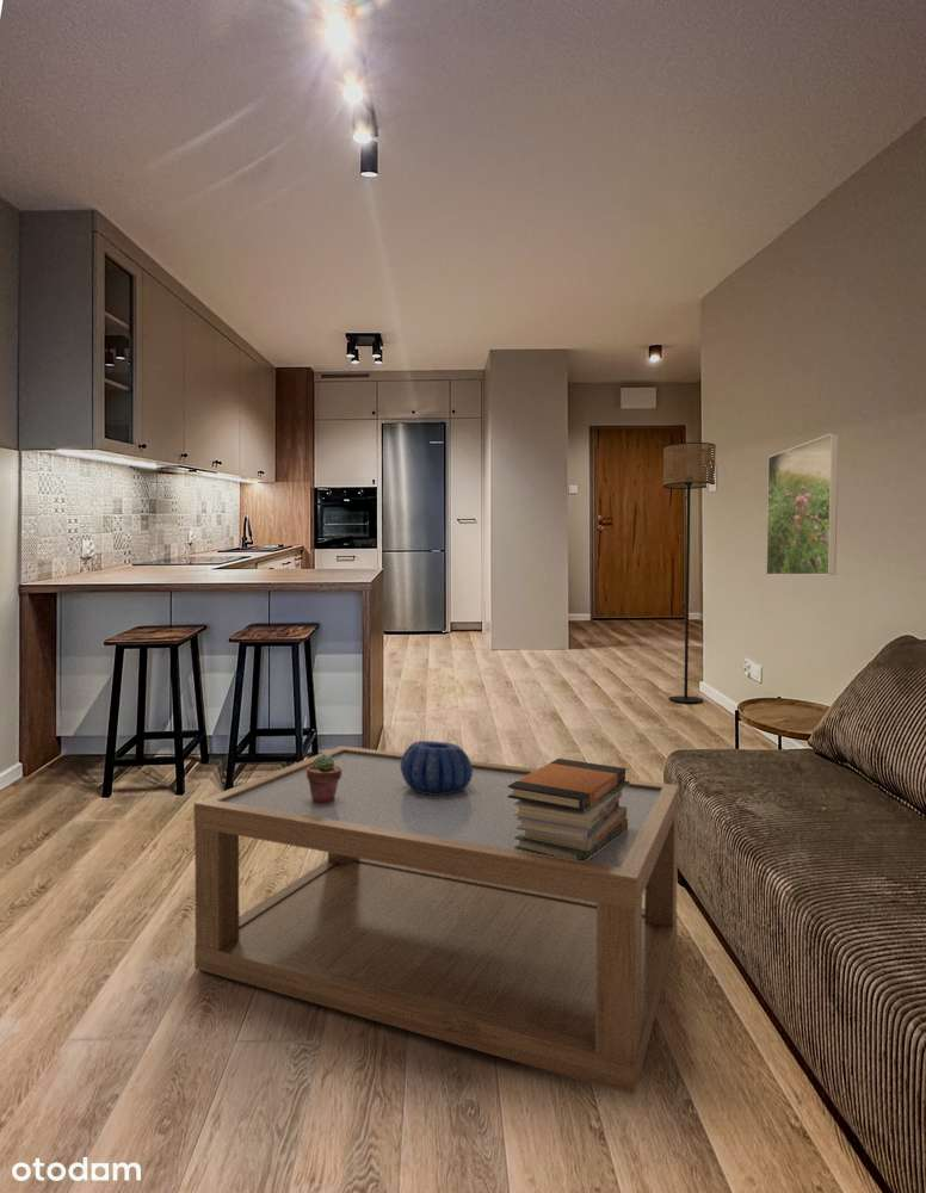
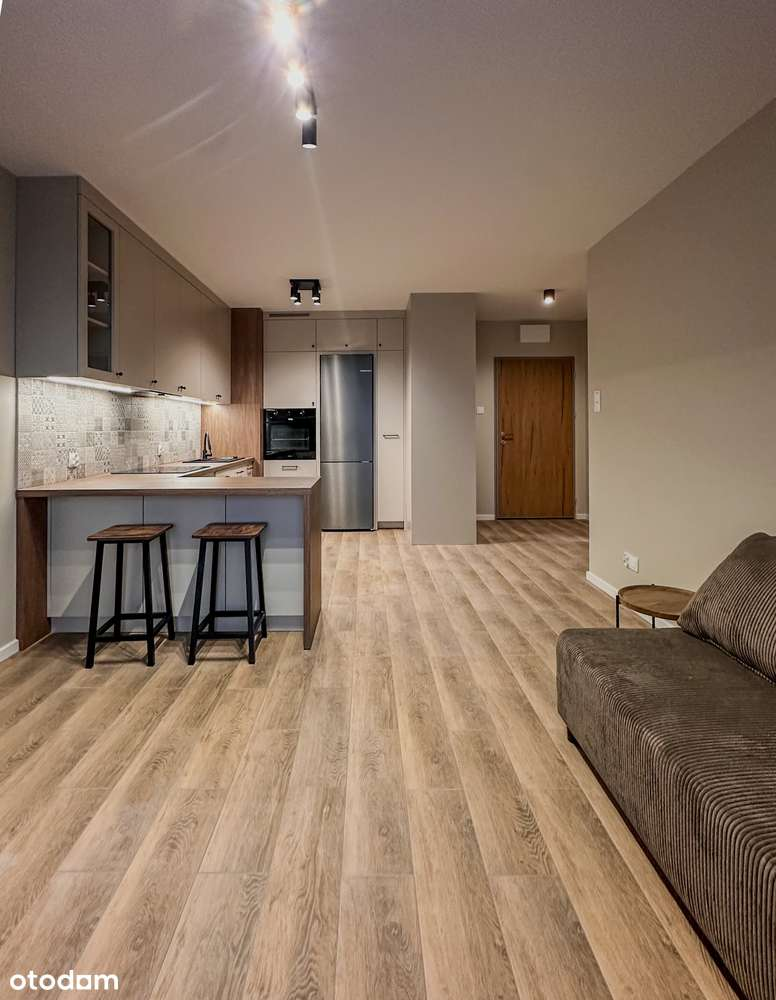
- decorative bowl [401,740,473,795]
- floor lamp [662,441,717,704]
- potted succulent [307,754,342,804]
- book stack [507,758,630,861]
- coffee table [193,744,680,1096]
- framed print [765,432,840,576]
